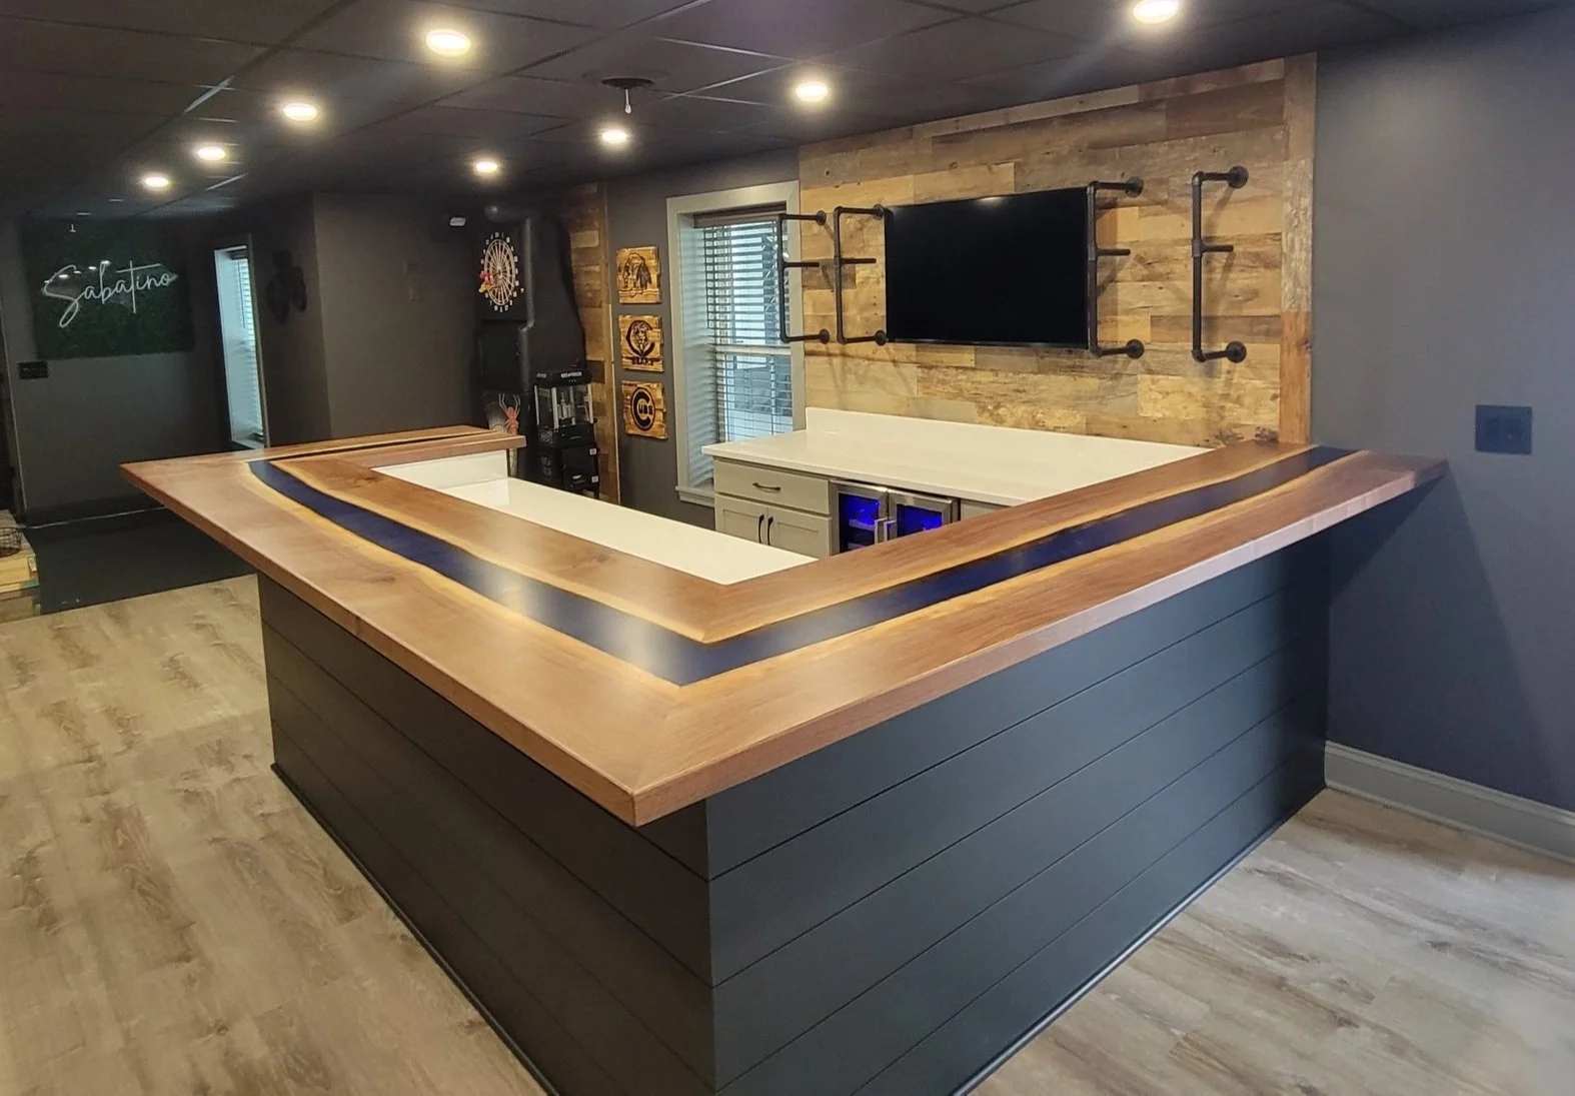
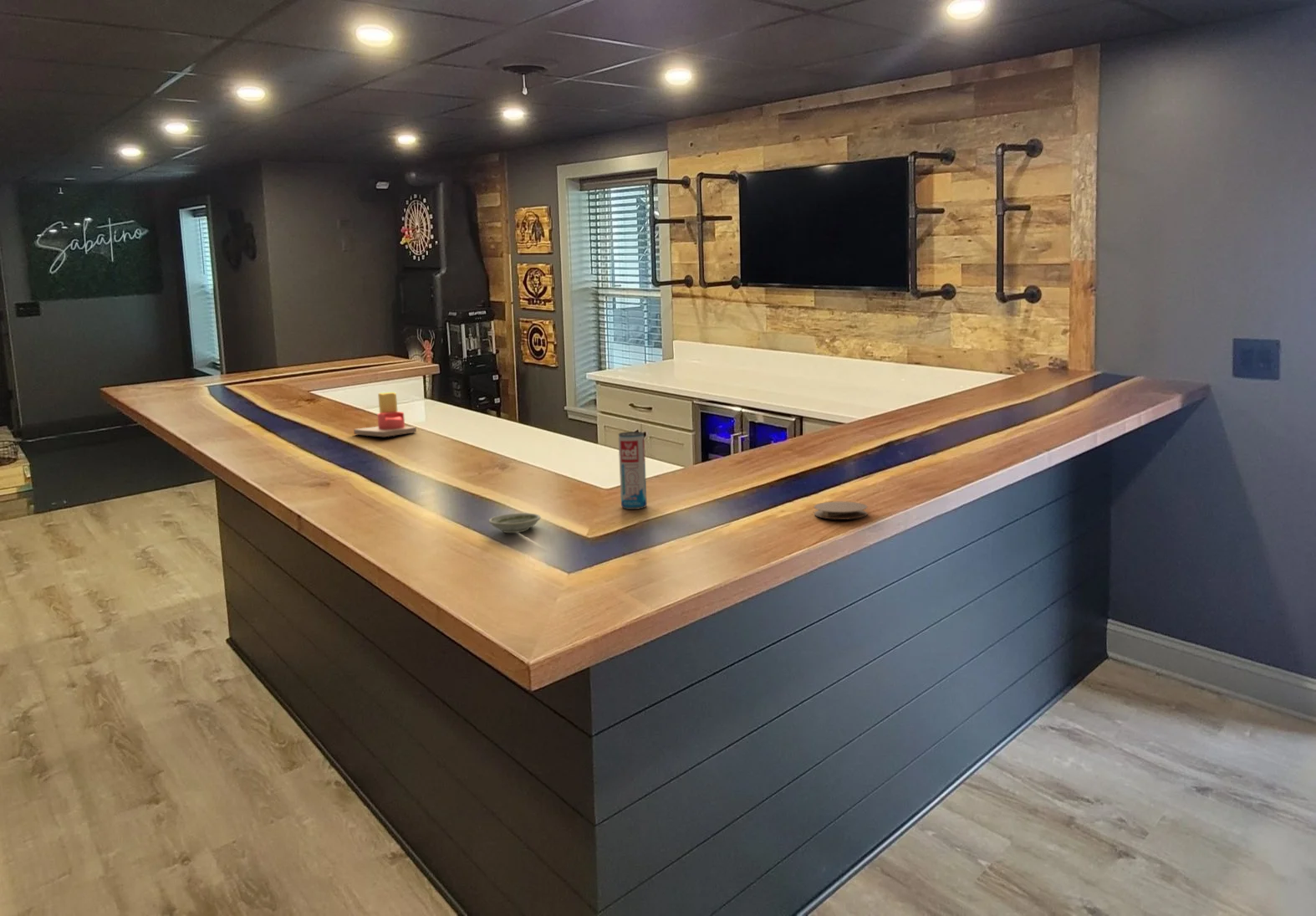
+ beverage can [618,431,648,510]
+ coaster [814,500,869,520]
+ candle [353,391,417,438]
+ saucer [488,512,541,534]
